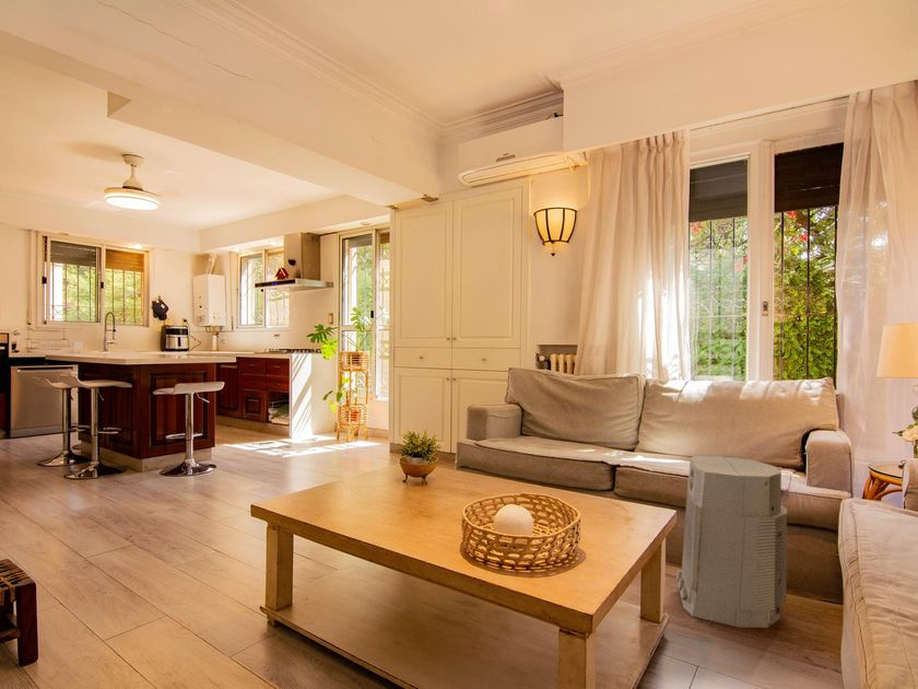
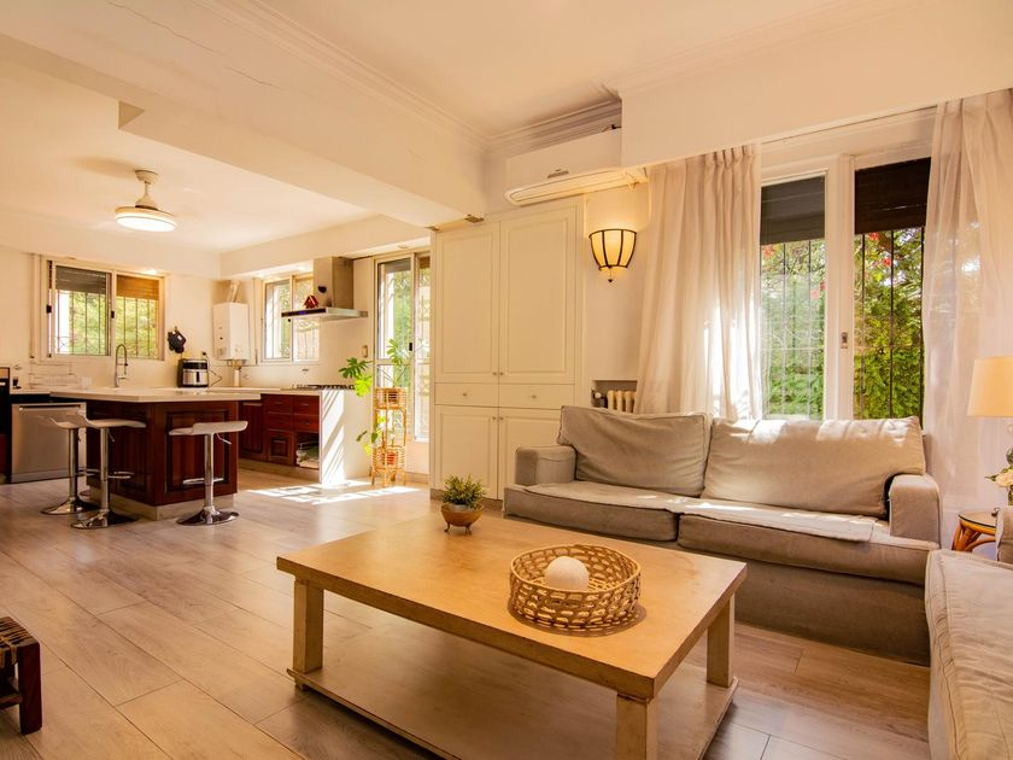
- air purifier [675,455,788,629]
